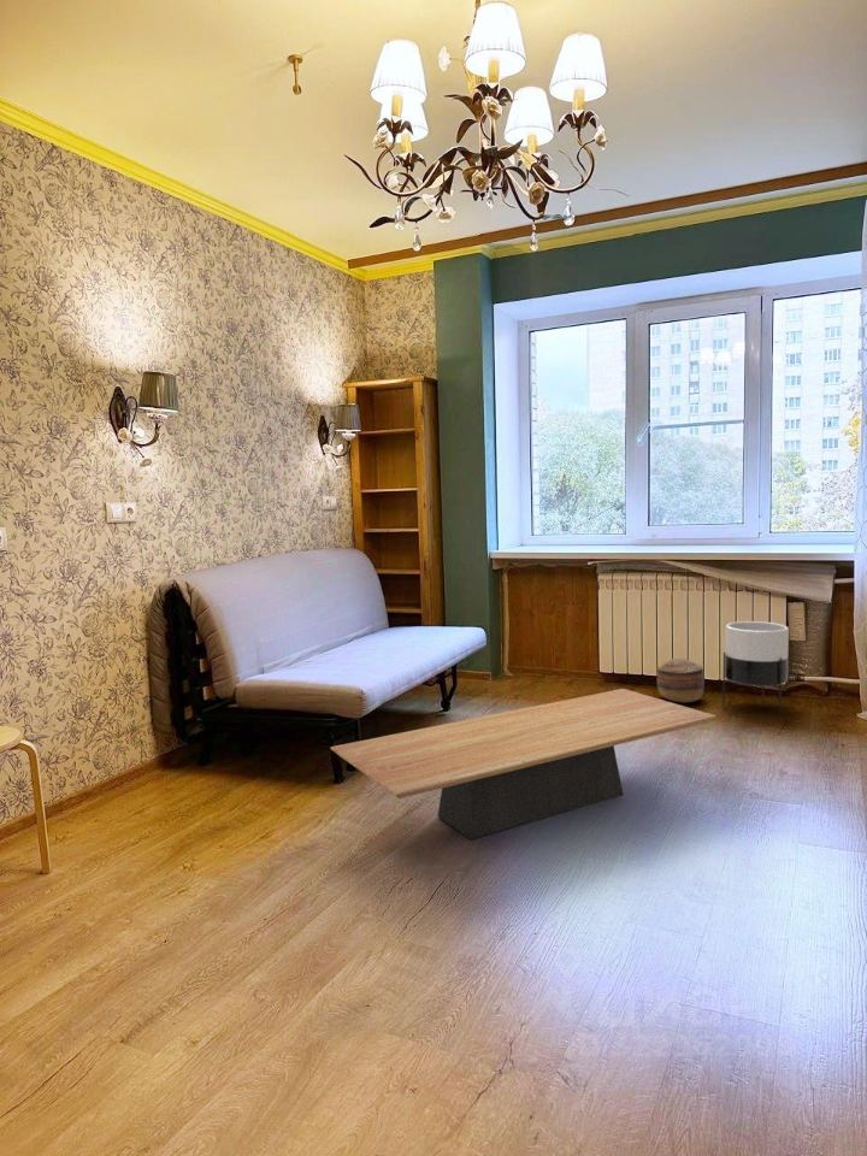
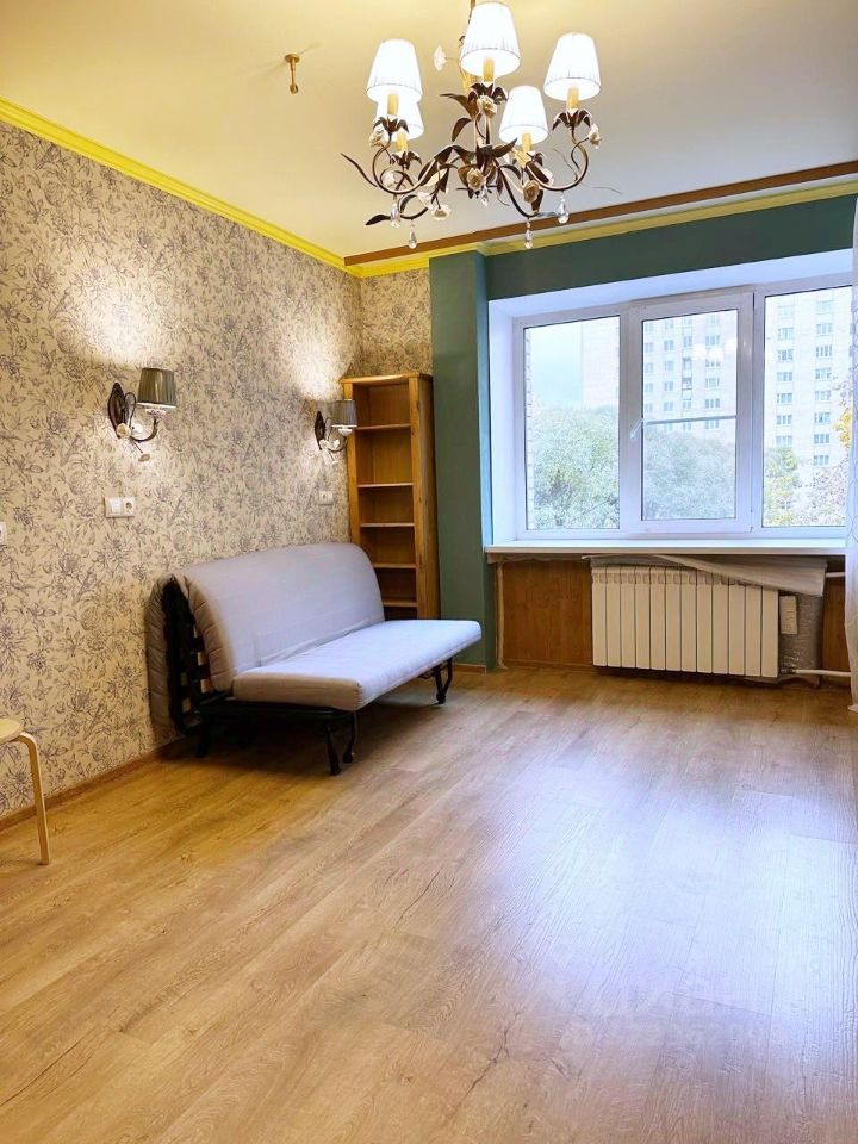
- planter [721,620,790,716]
- coffee table [330,688,718,841]
- basket [655,657,706,704]
